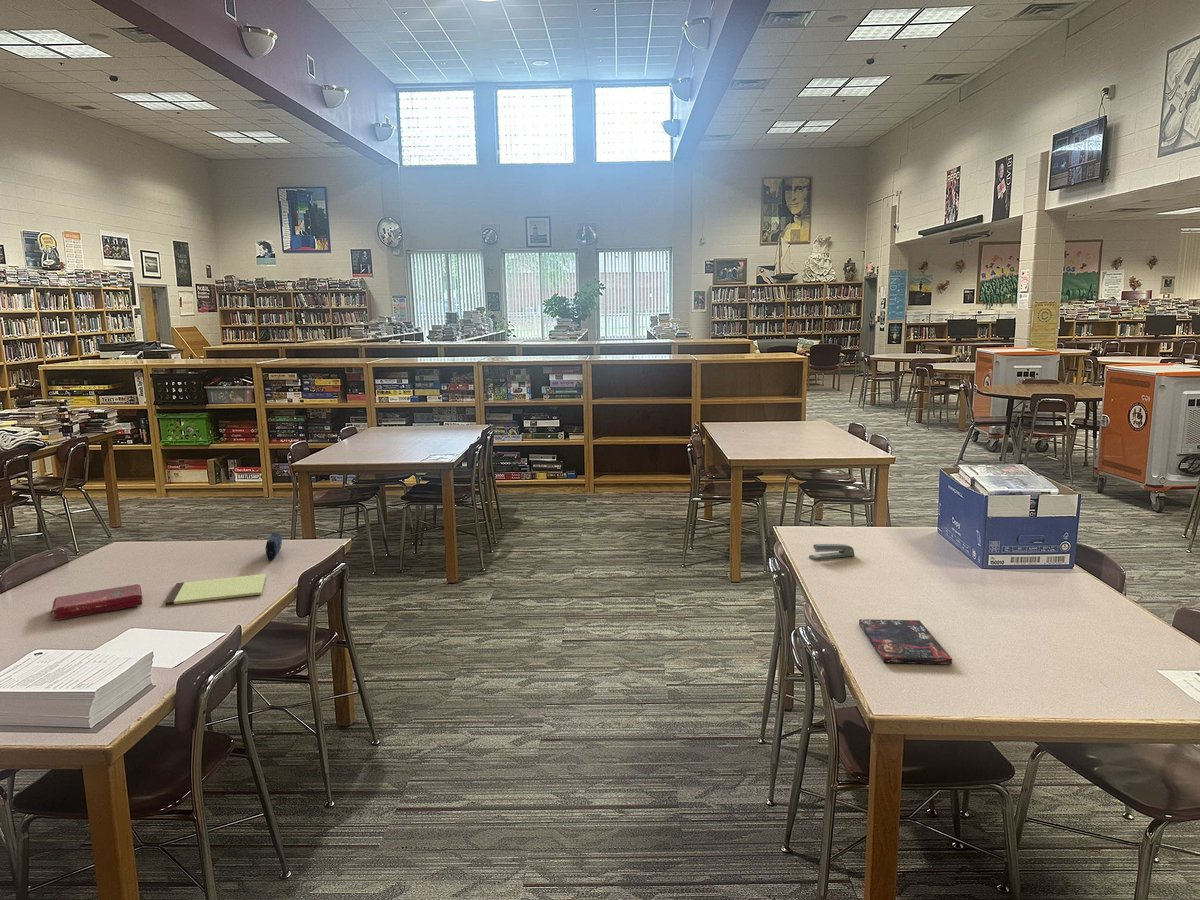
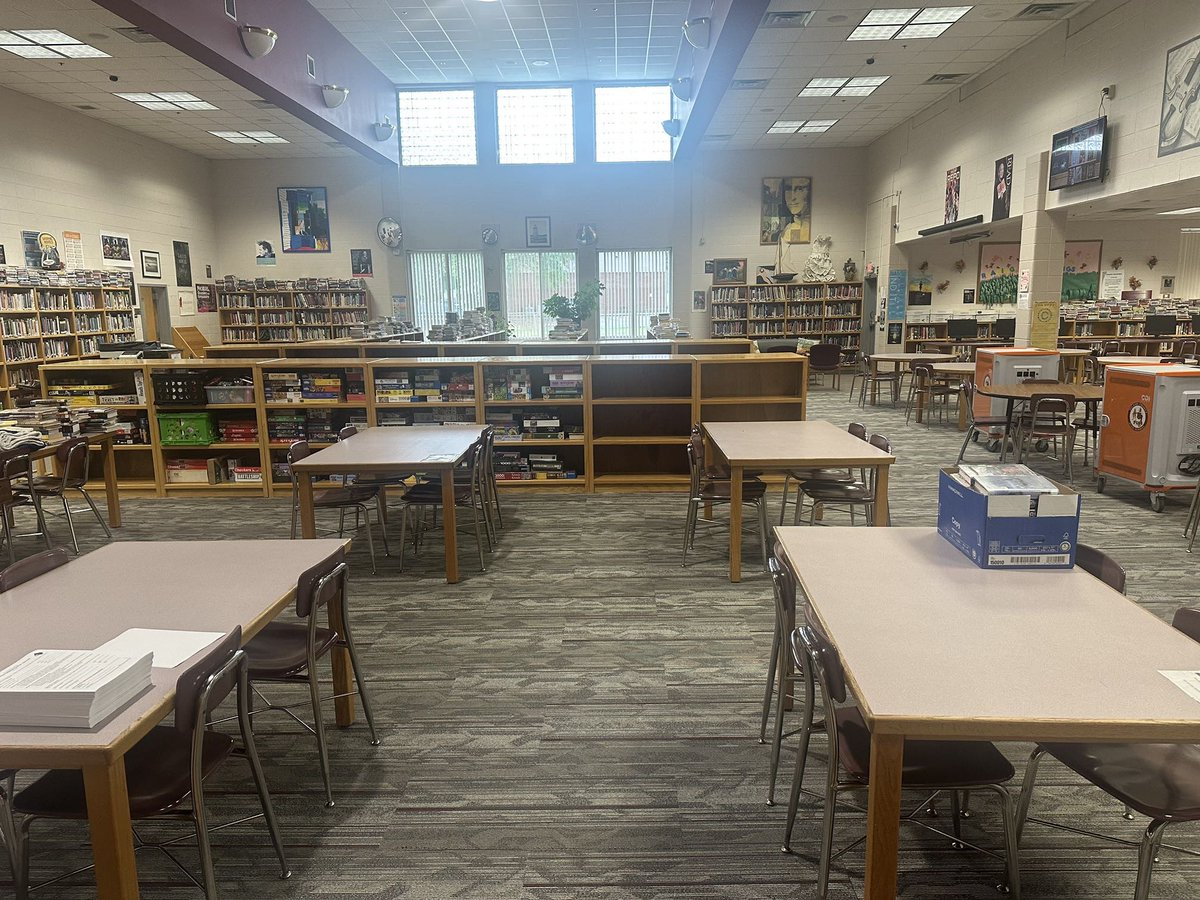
- pencil case [264,531,283,562]
- book [858,618,953,665]
- notepad [164,573,267,606]
- stapler [808,543,856,561]
- book [49,583,144,621]
